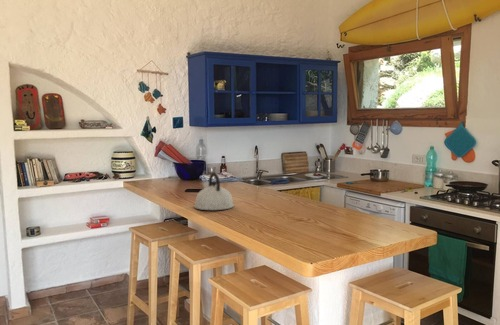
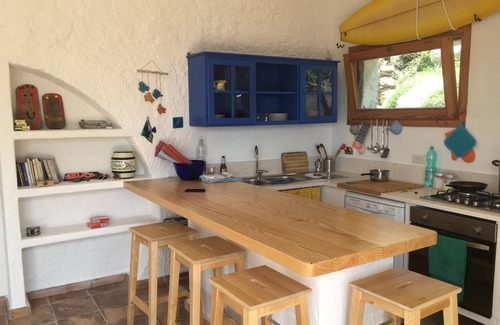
- kettle [193,172,235,211]
